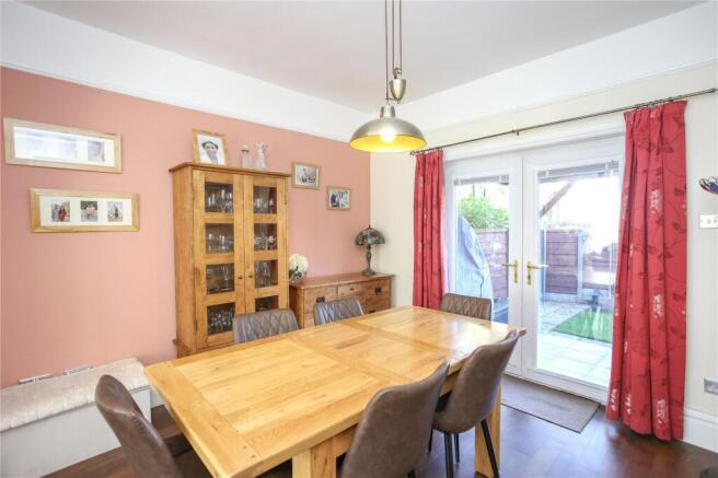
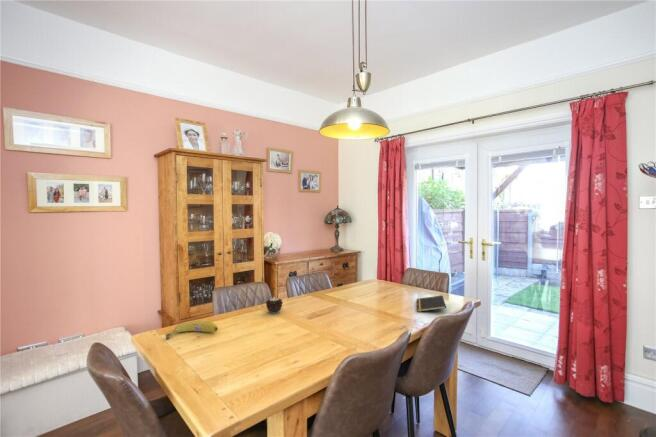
+ candle [265,297,284,315]
+ fruit [164,320,219,341]
+ notepad [416,294,447,313]
